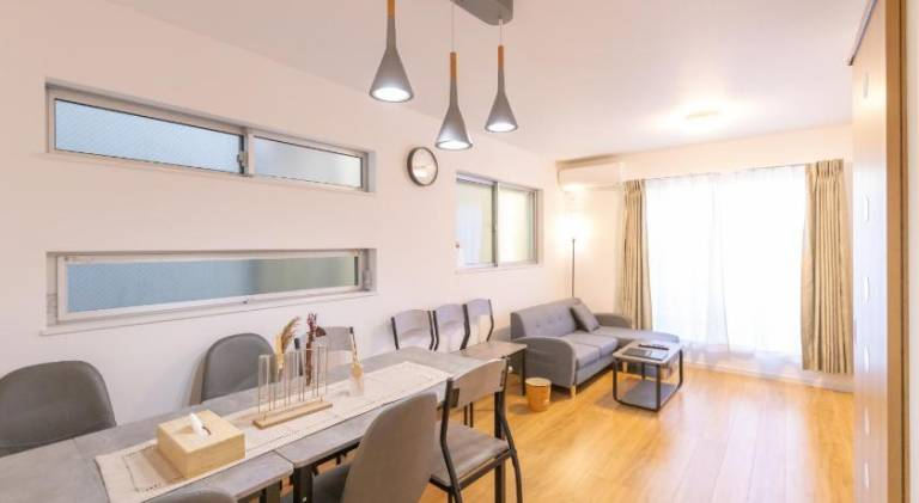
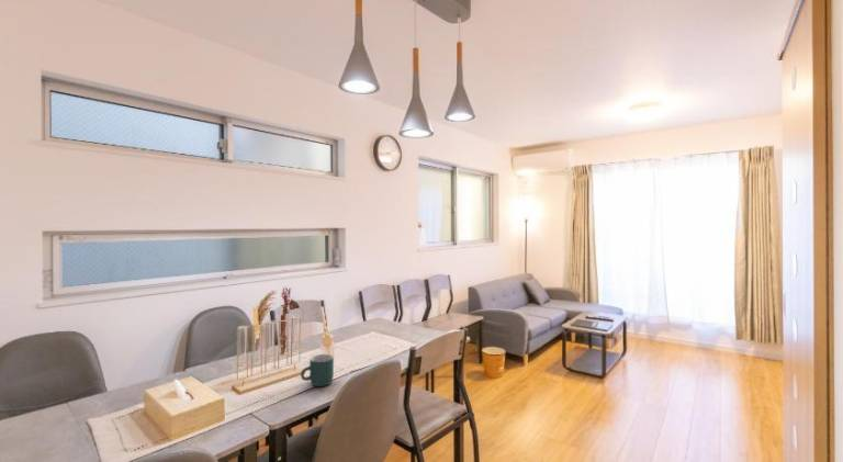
+ mug [300,353,335,387]
